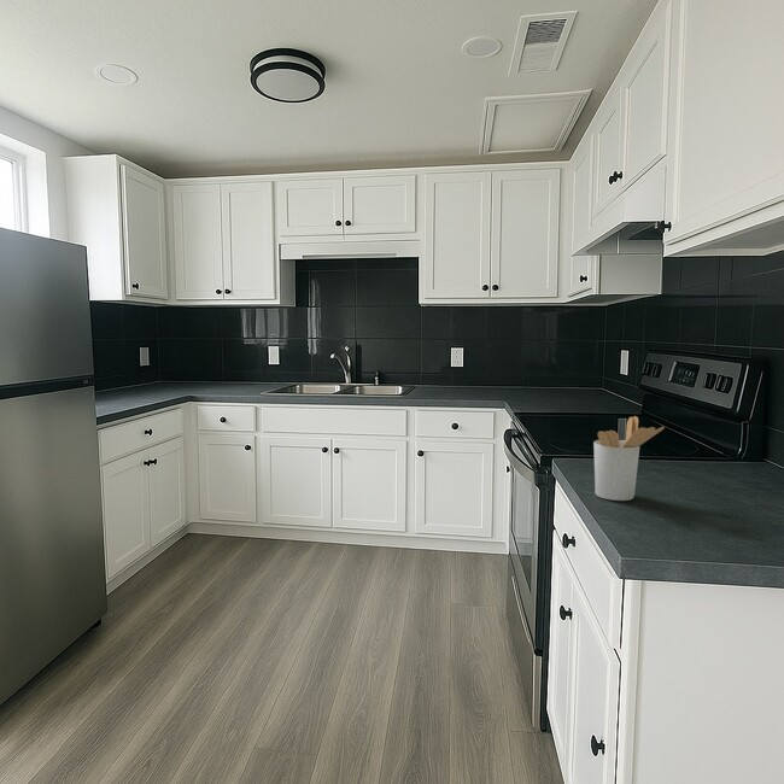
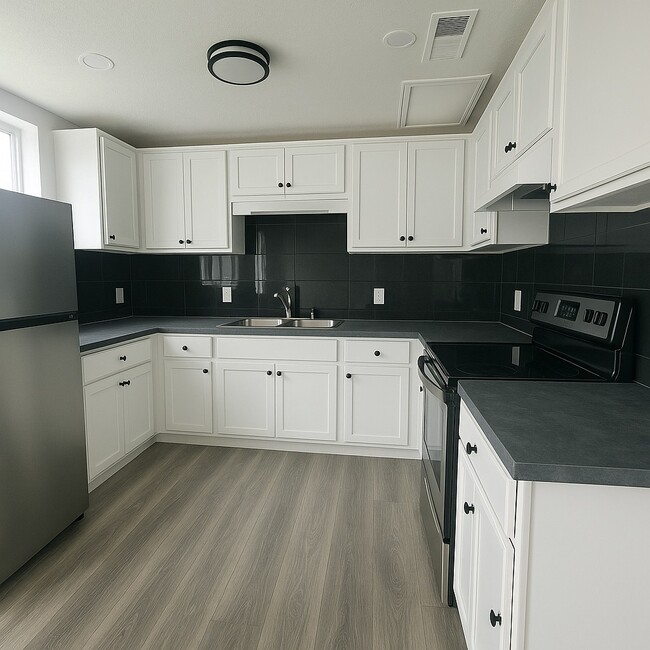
- utensil holder [592,415,666,502]
